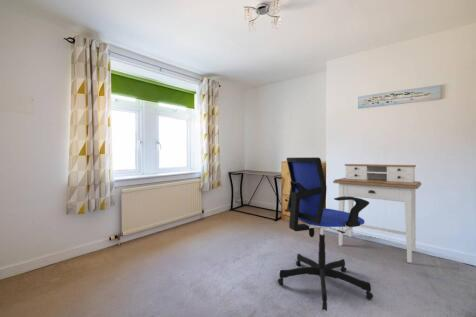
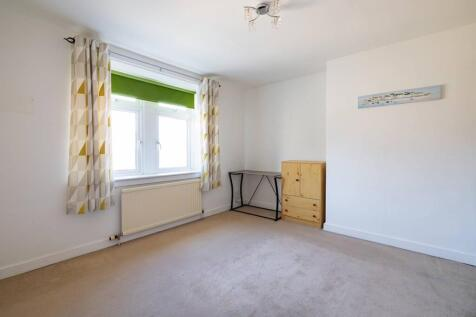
- office chair [277,156,374,312]
- desk [332,163,422,264]
